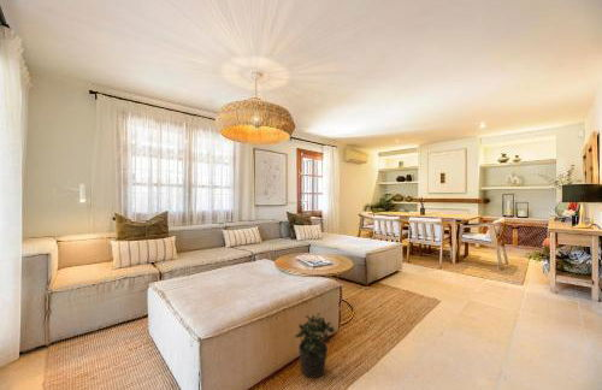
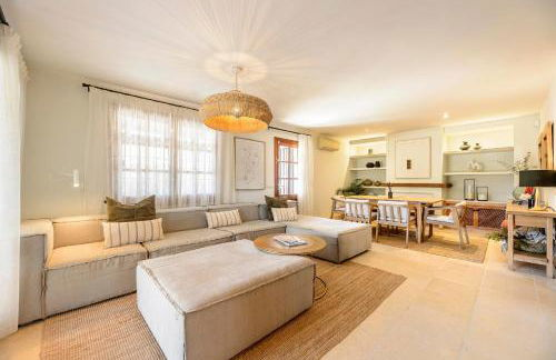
- potted plant [294,312,336,379]
